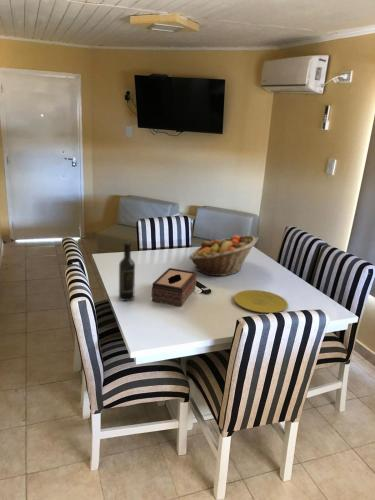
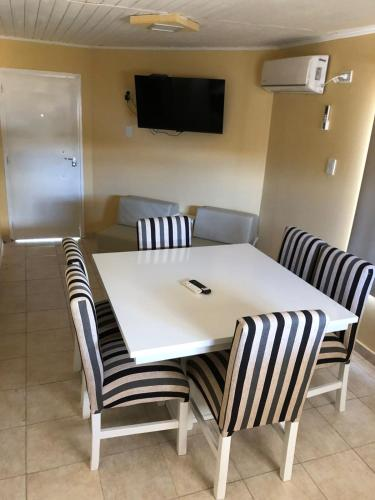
- plate [233,289,289,314]
- wine bottle [118,241,136,302]
- tissue box [151,267,198,308]
- fruit basket [188,234,257,277]
